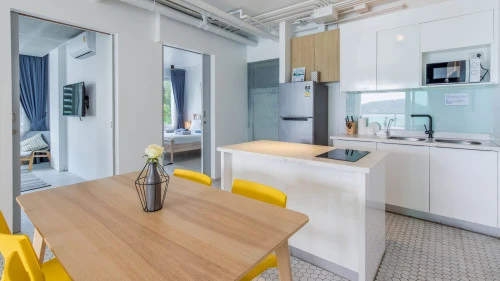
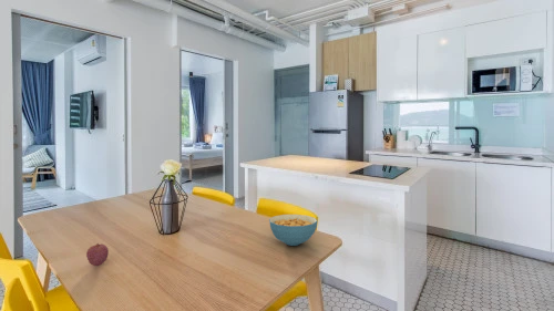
+ cereal bowl [268,214,318,247]
+ fruit [85,242,110,267]
